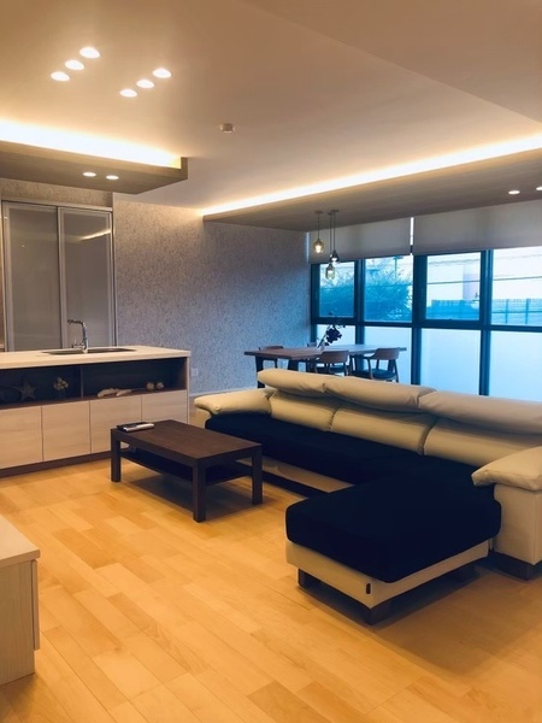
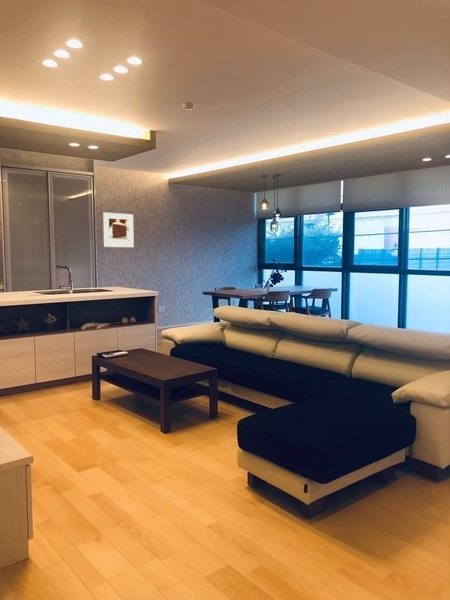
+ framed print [102,212,135,248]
